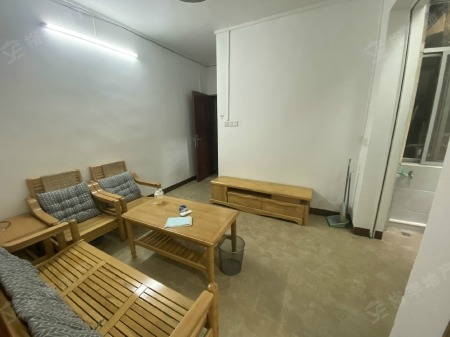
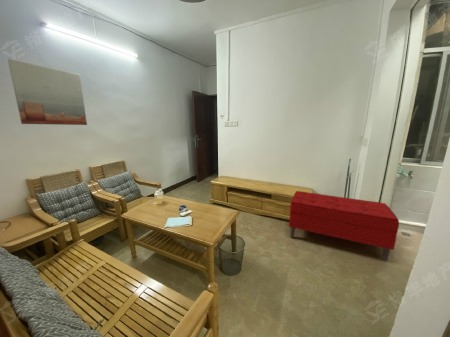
+ bench [288,190,400,262]
+ wall art [7,58,88,126]
